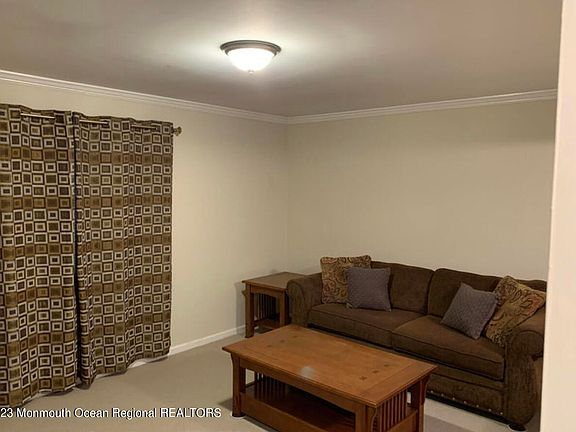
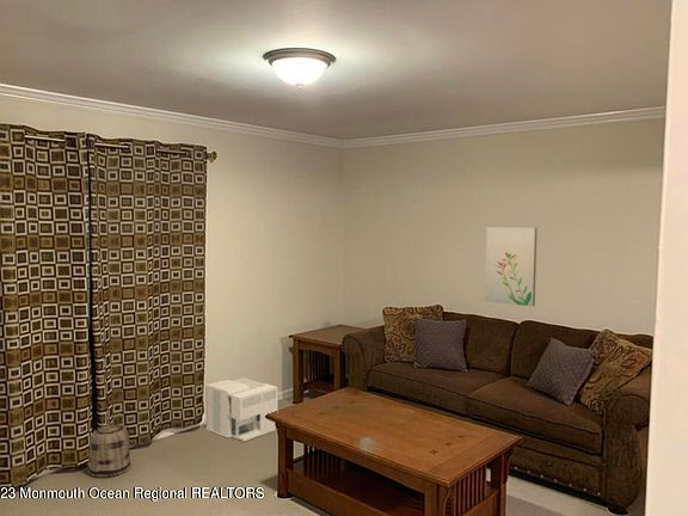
+ architectural model [205,376,280,442]
+ basket [87,414,133,479]
+ wall art [484,226,539,307]
